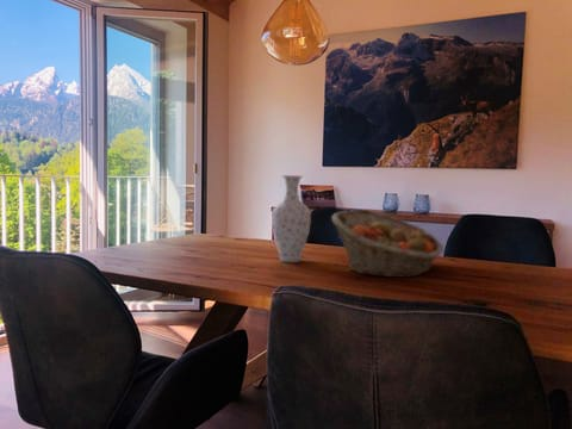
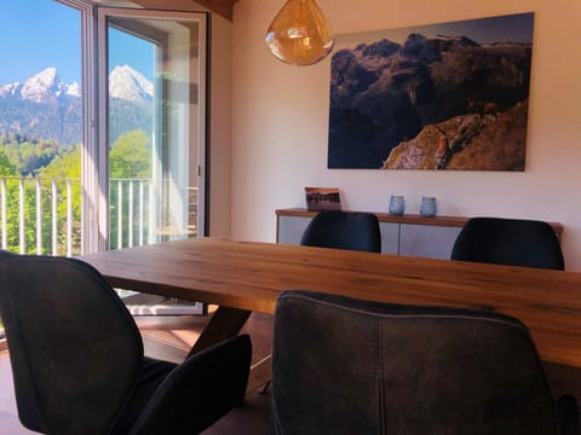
- vase [271,174,312,263]
- fruit basket [330,209,444,279]
